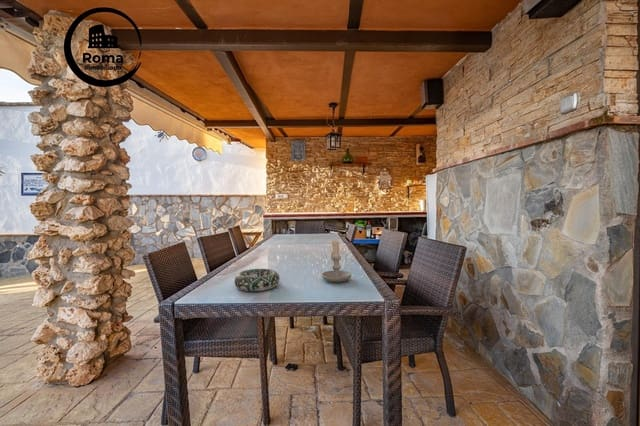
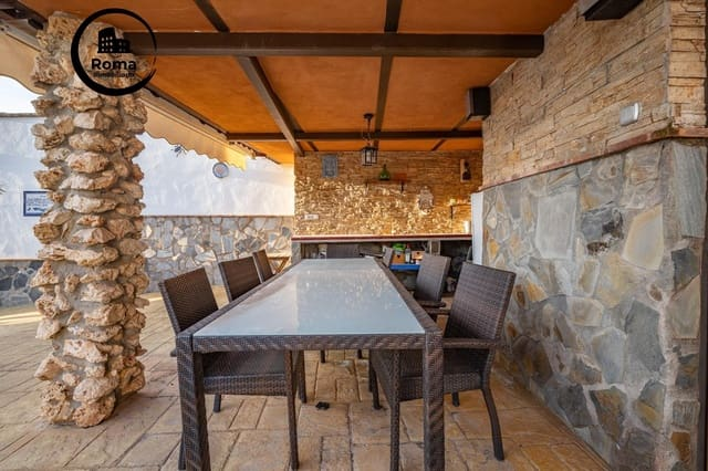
- candle [321,239,352,283]
- decorative bowl [233,268,281,292]
